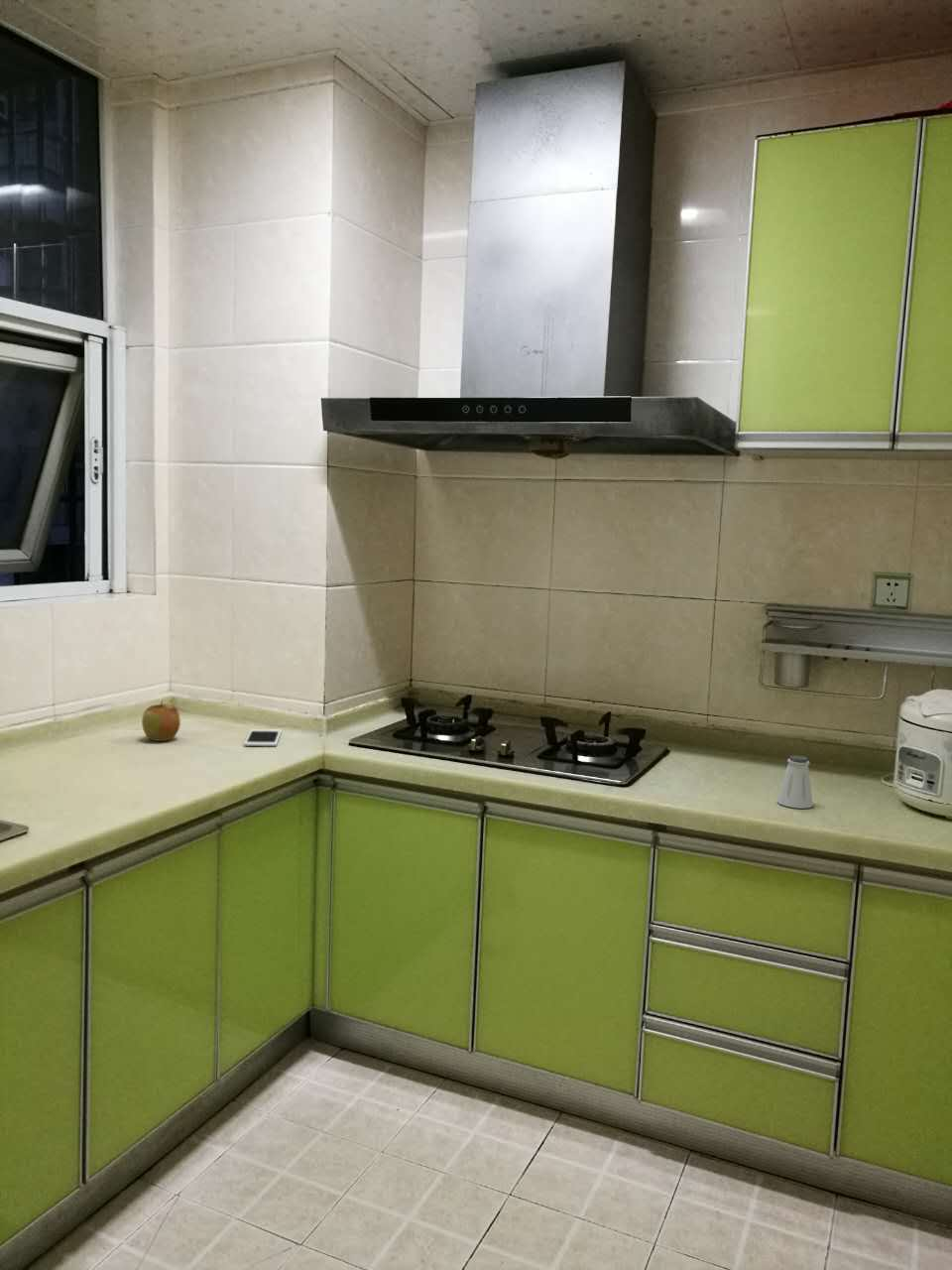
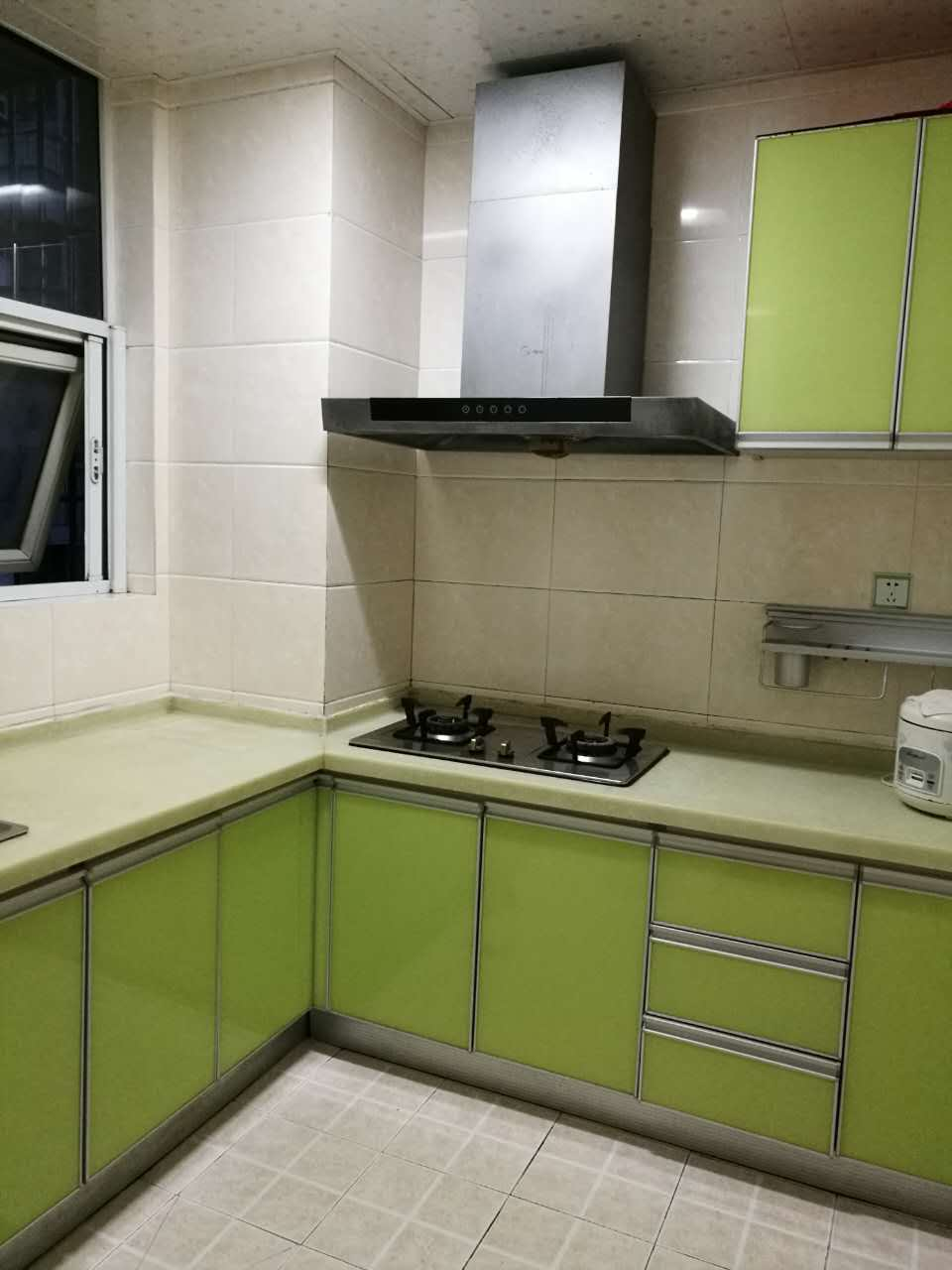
- apple [141,699,181,742]
- saltshaker [776,755,814,810]
- cell phone [243,728,283,747]
